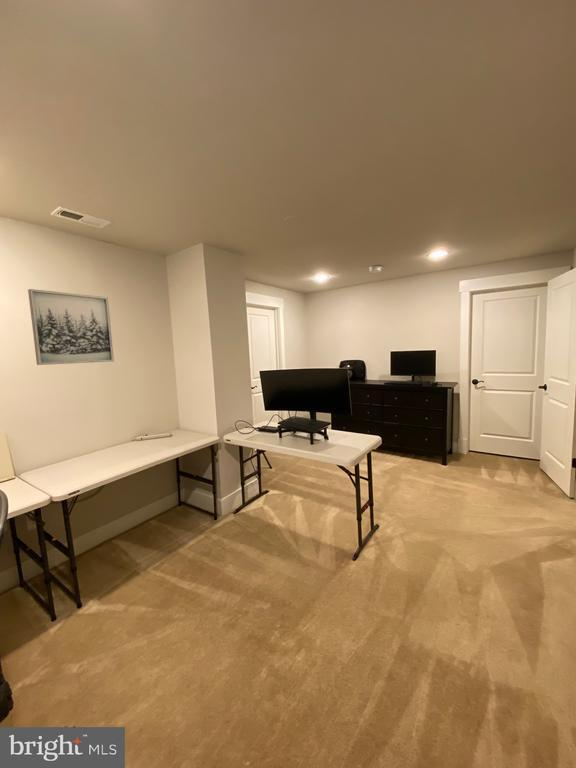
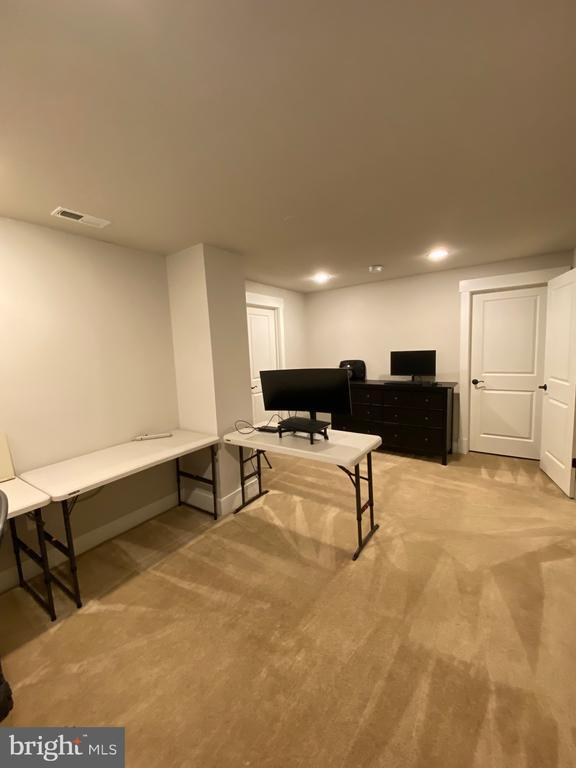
- wall art [27,288,115,366]
